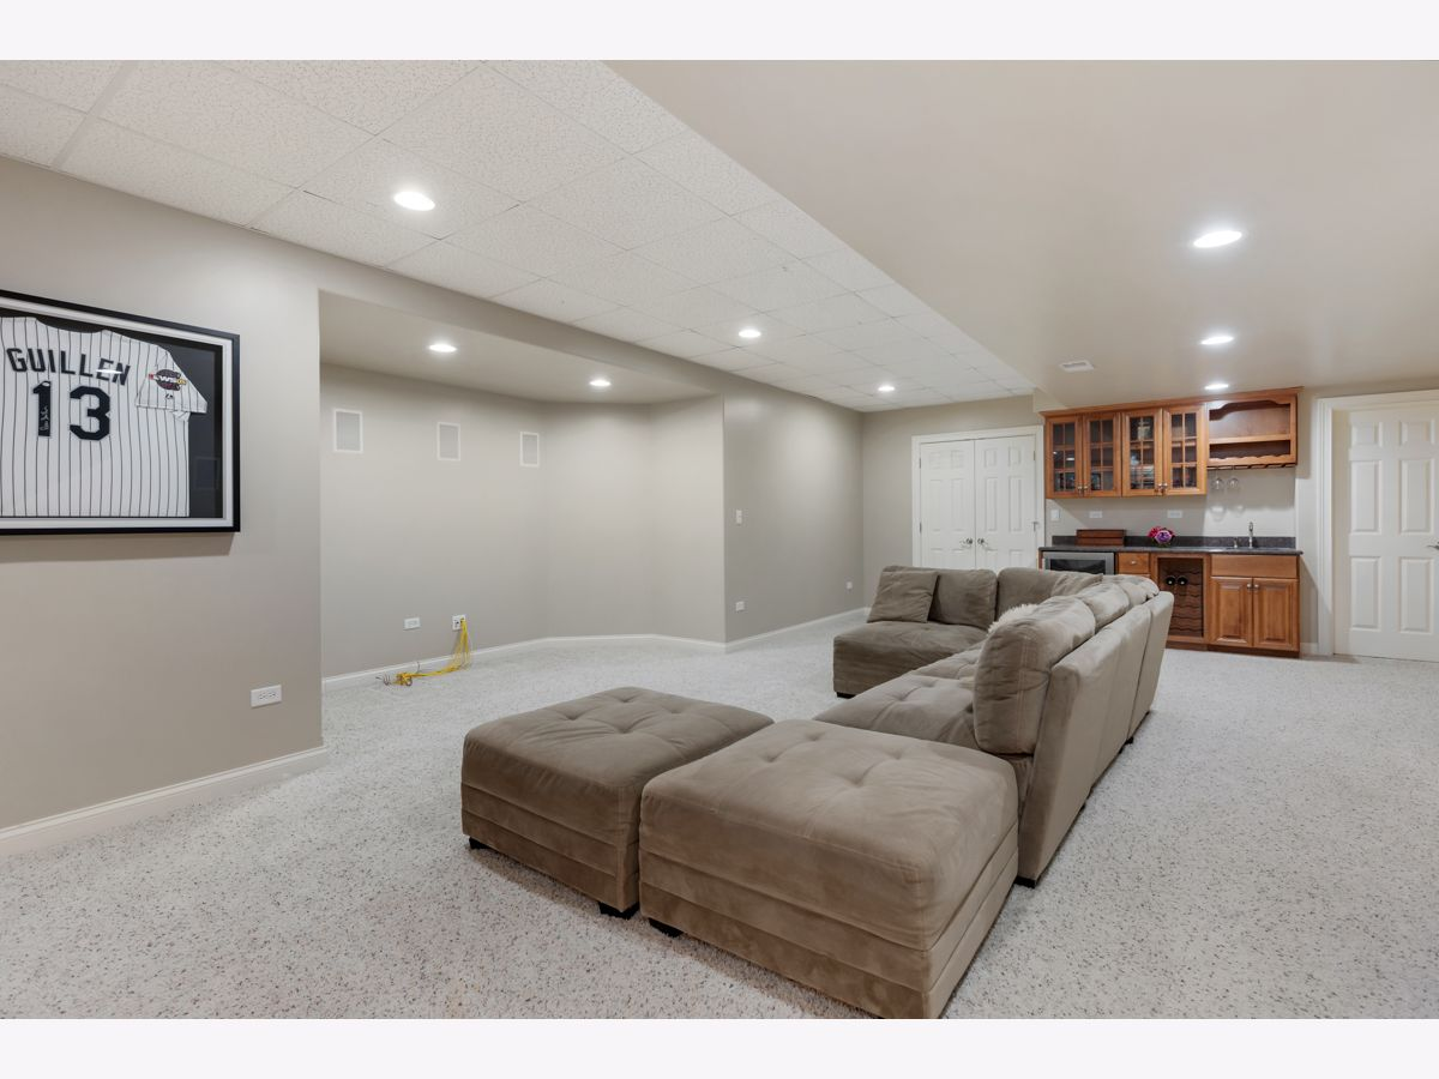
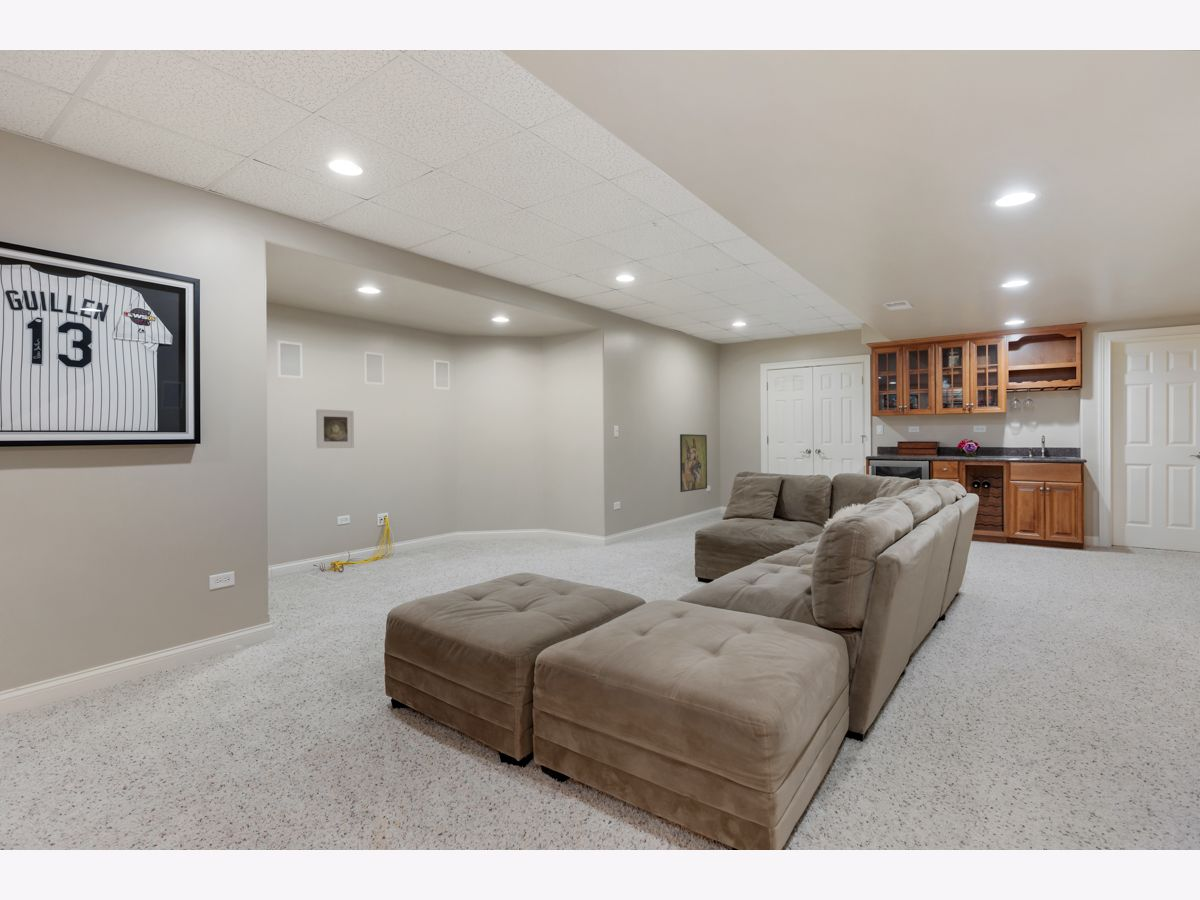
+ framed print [315,408,355,449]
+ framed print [679,433,708,493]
